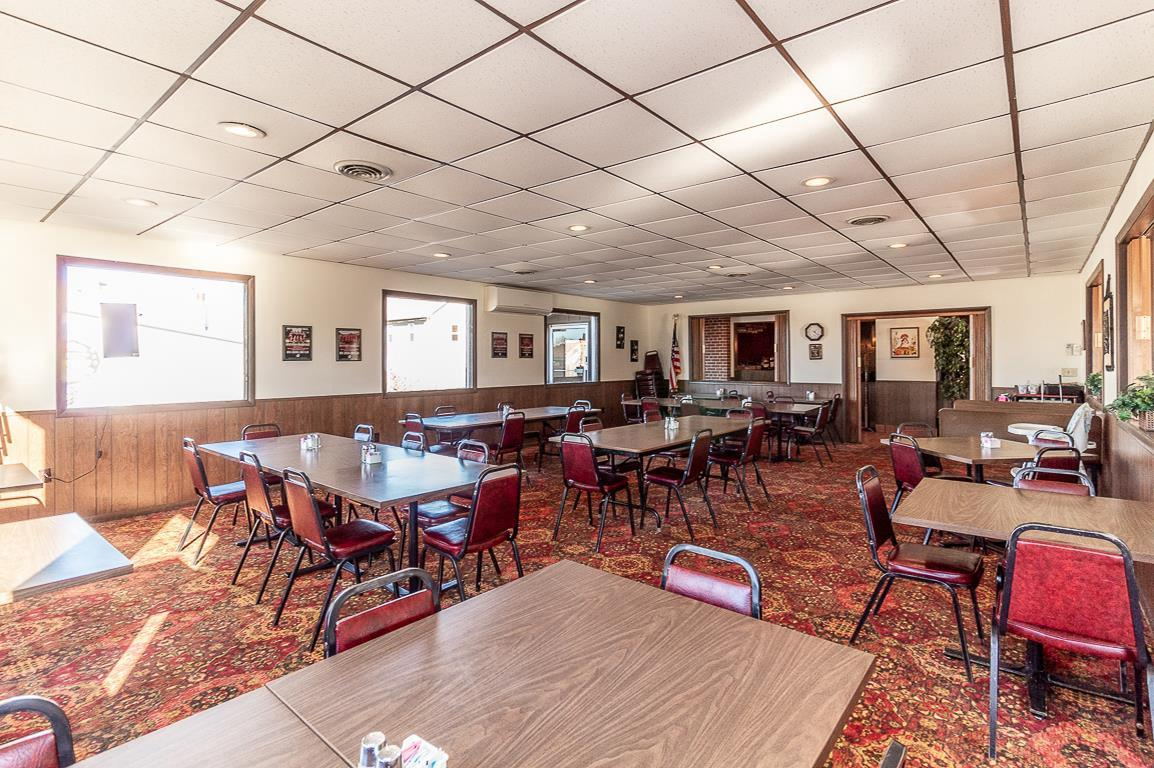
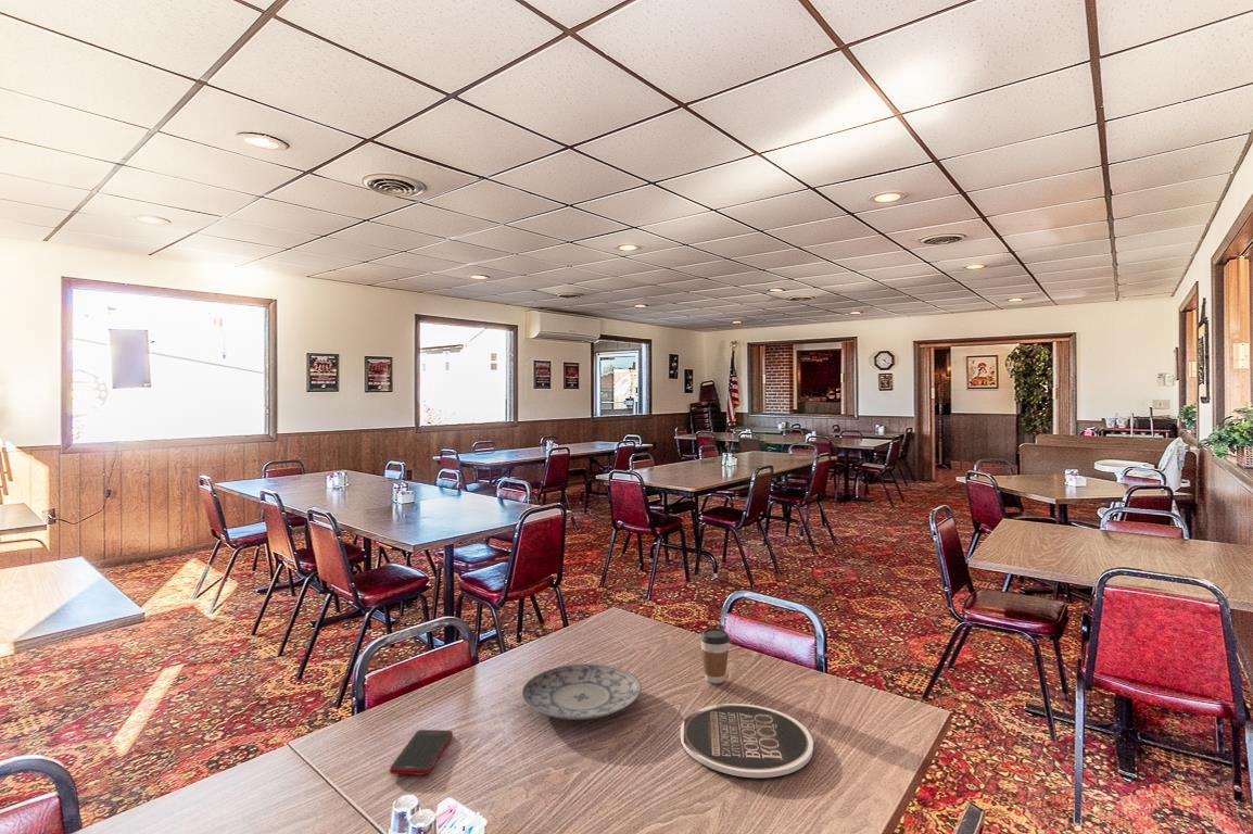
+ cell phone [389,729,454,775]
+ coffee cup [699,628,731,684]
+ plate [680,703,814,779]
+ plate [520,662,642,721]
